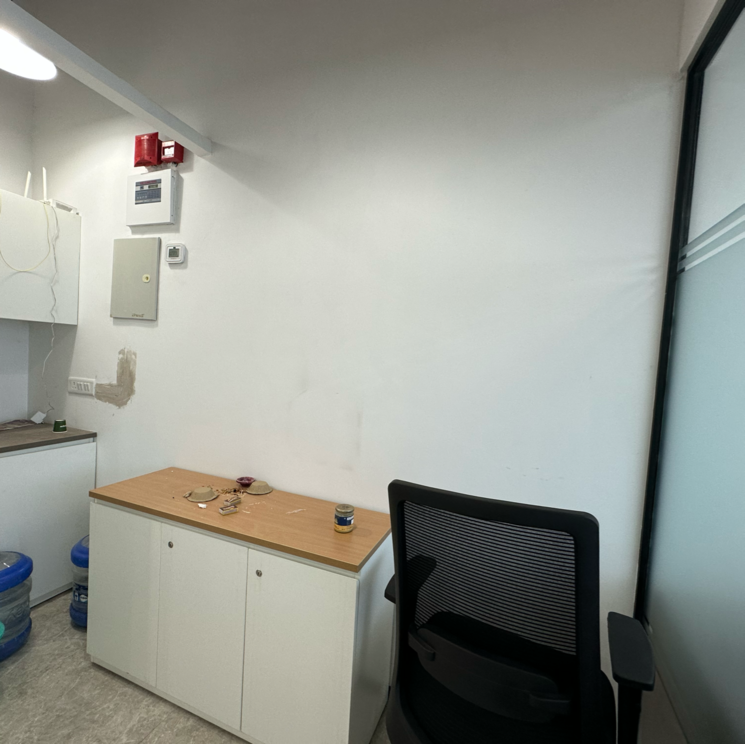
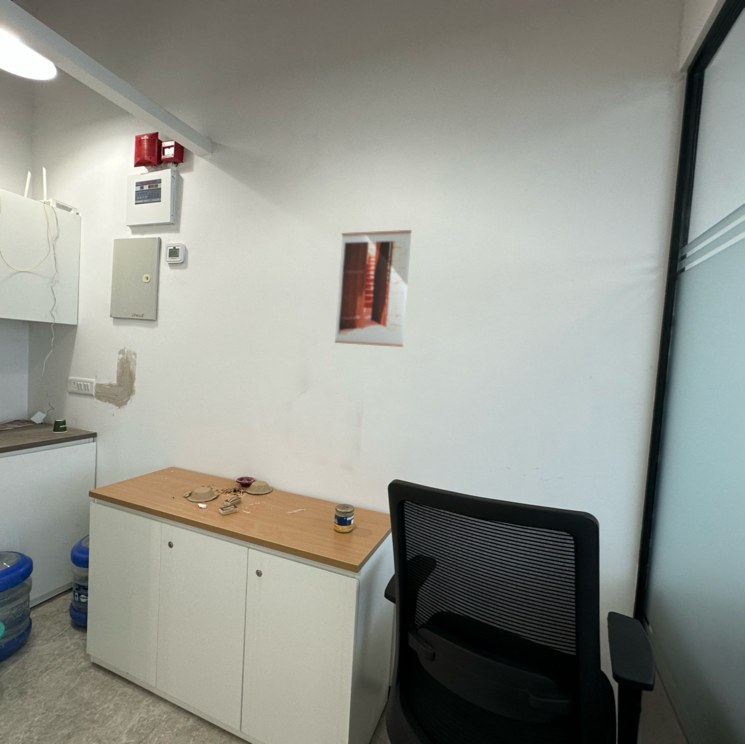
+ wall art [334,229,413,348]
